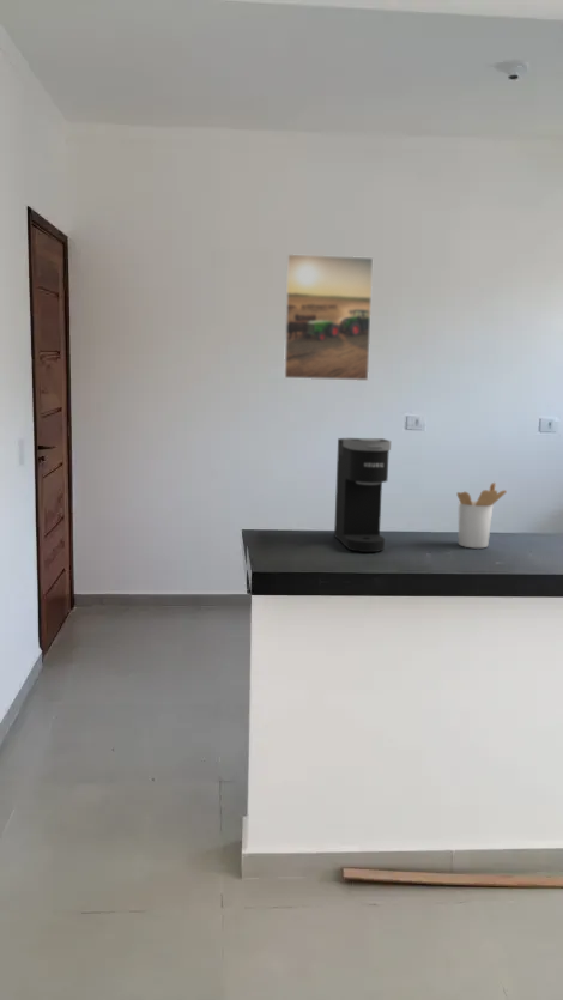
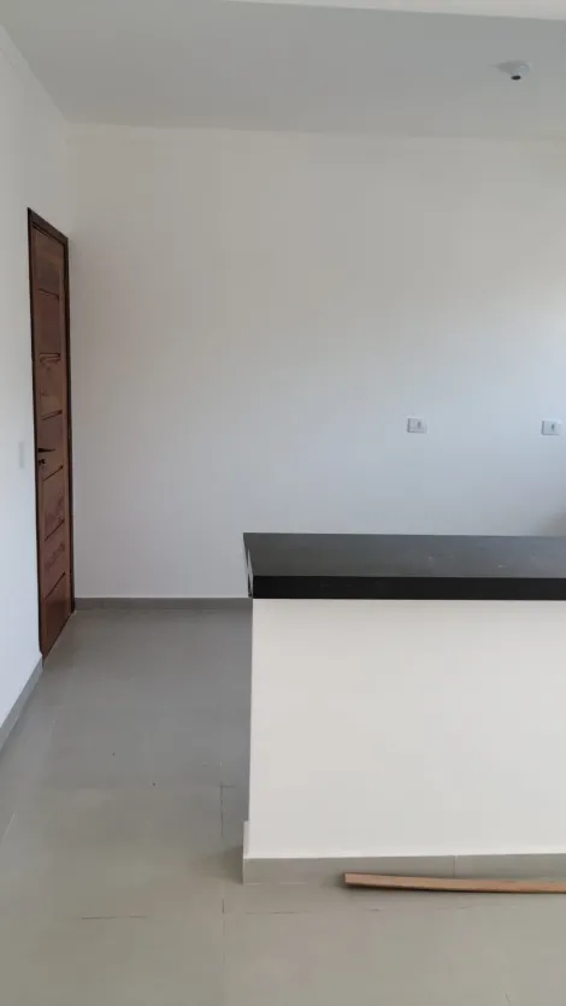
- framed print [283,253,375,382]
- utensil holder [455,481,508,550]
- coffee maker [333,437,392,553]
